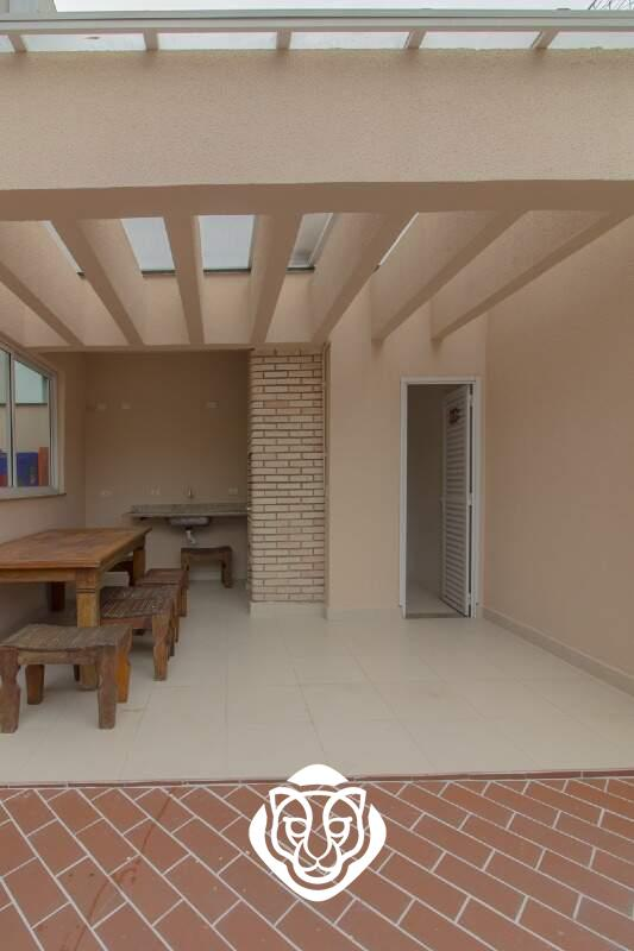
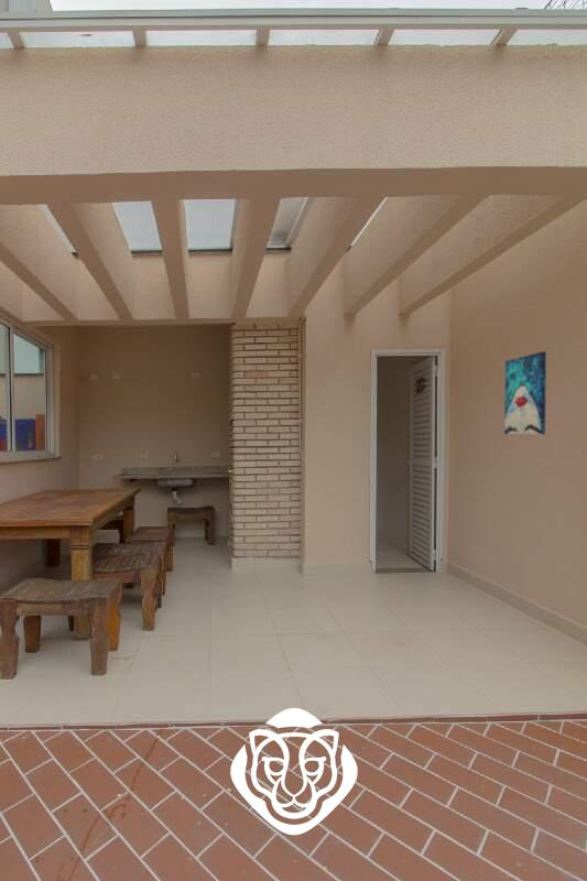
+ wall art [503,350,547,435]
